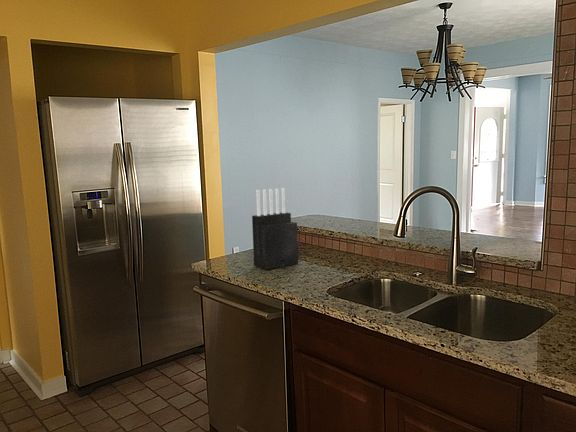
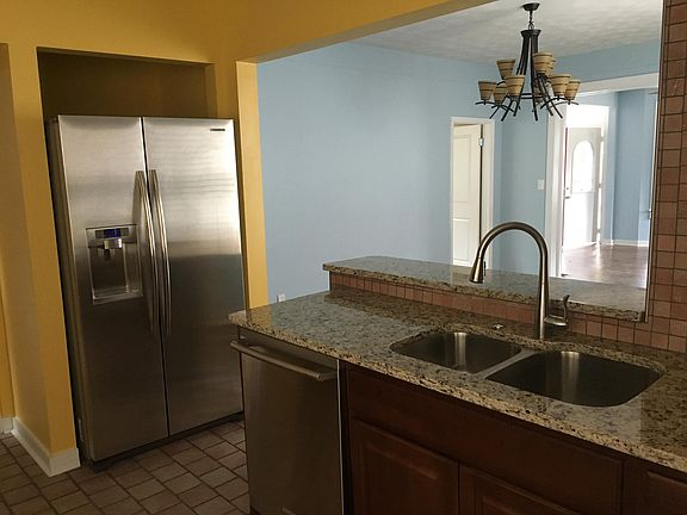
- knife block [251,187,299,271]
